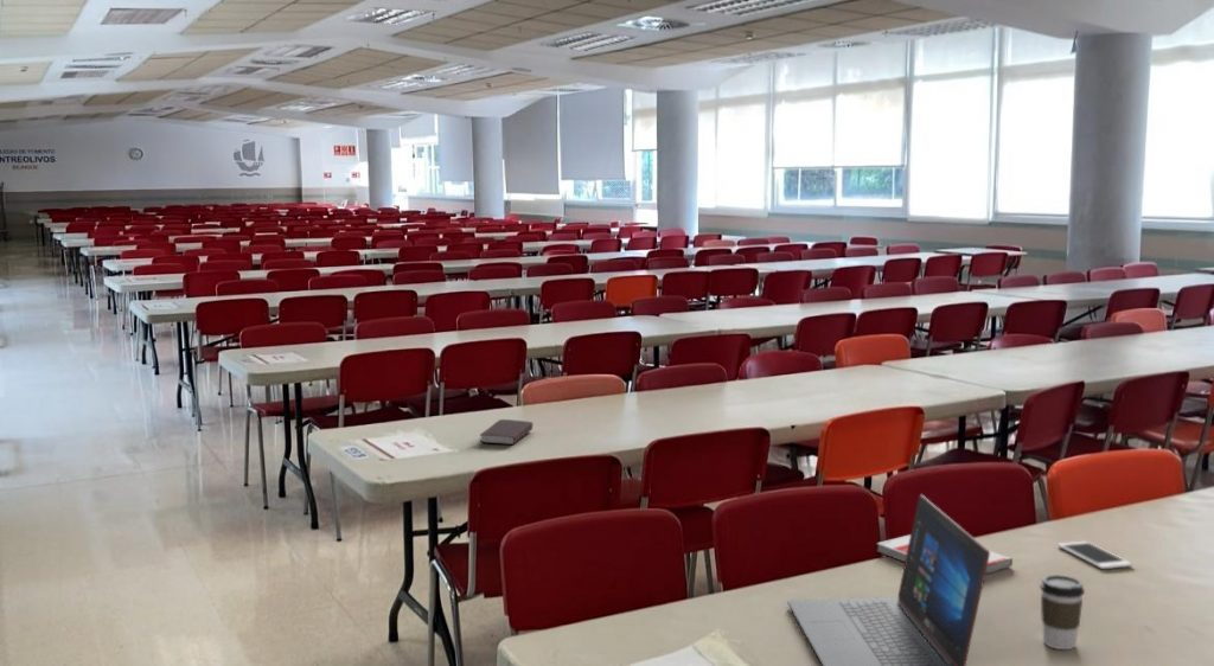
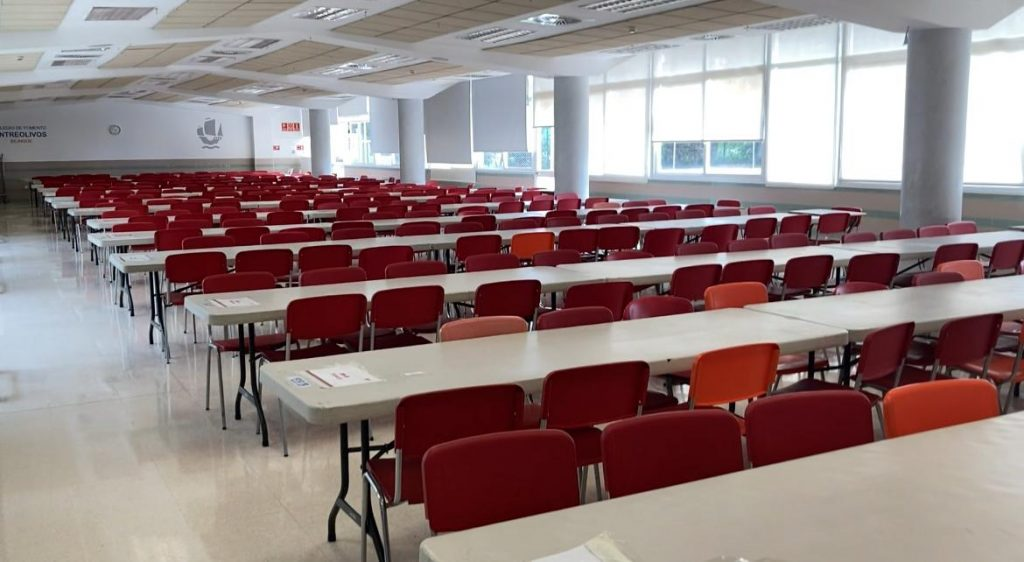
- cell phone [1056,540,1133,570]
- book [876,533,1014,576]
- book [478,418,533,446]
- coffee cup [1039,574,1086,651]
- laptop [787,493,990,666]
